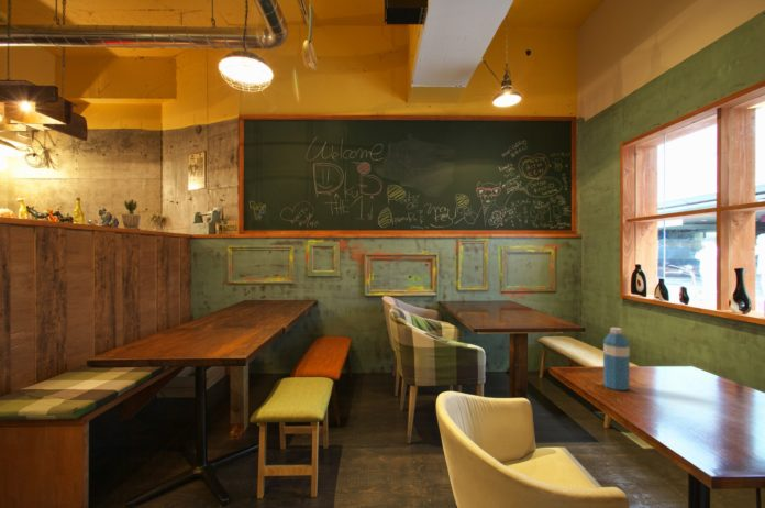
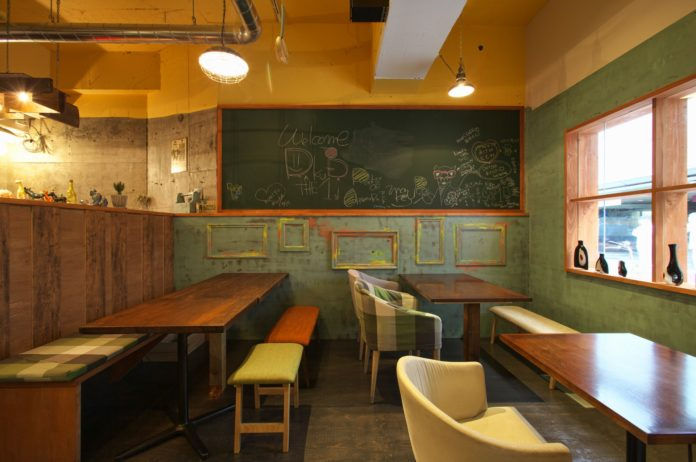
- water bottle [602,327,631,391]
